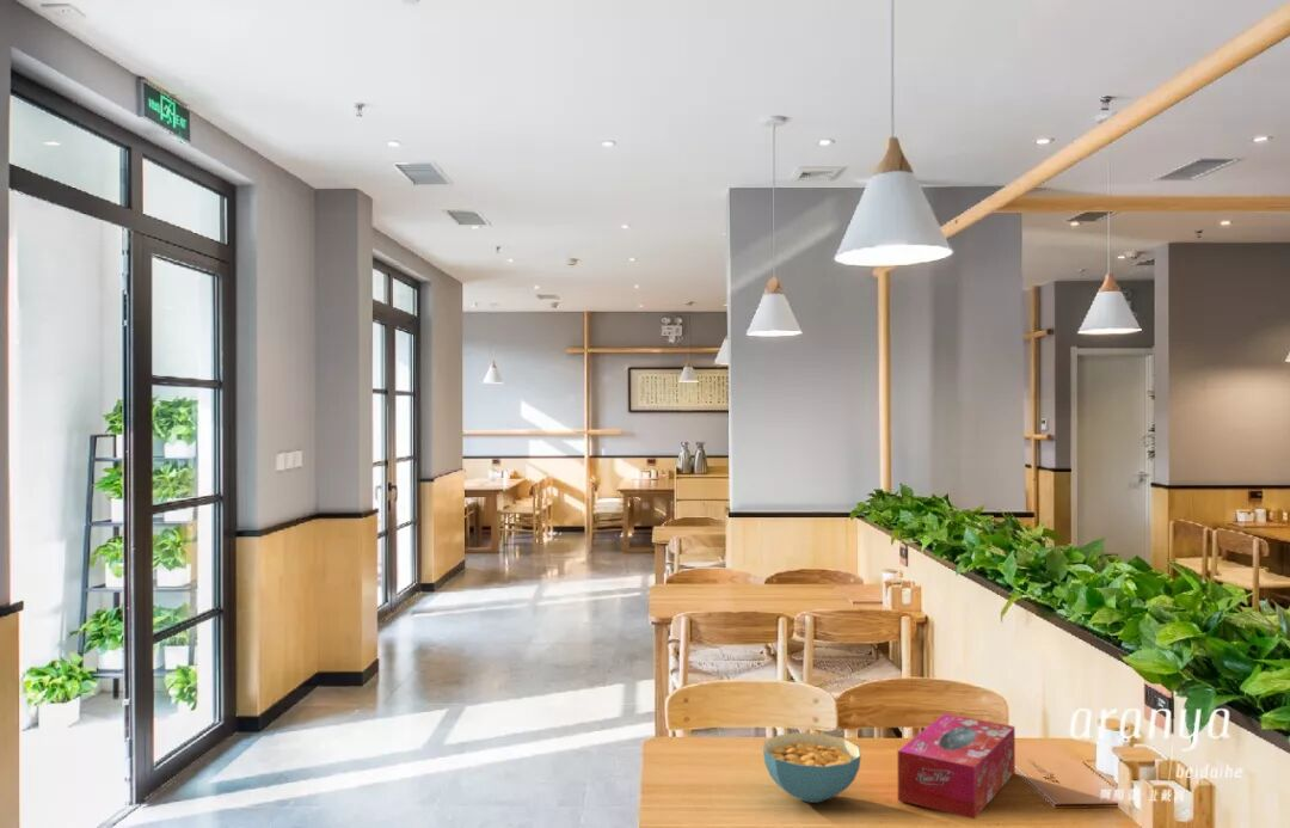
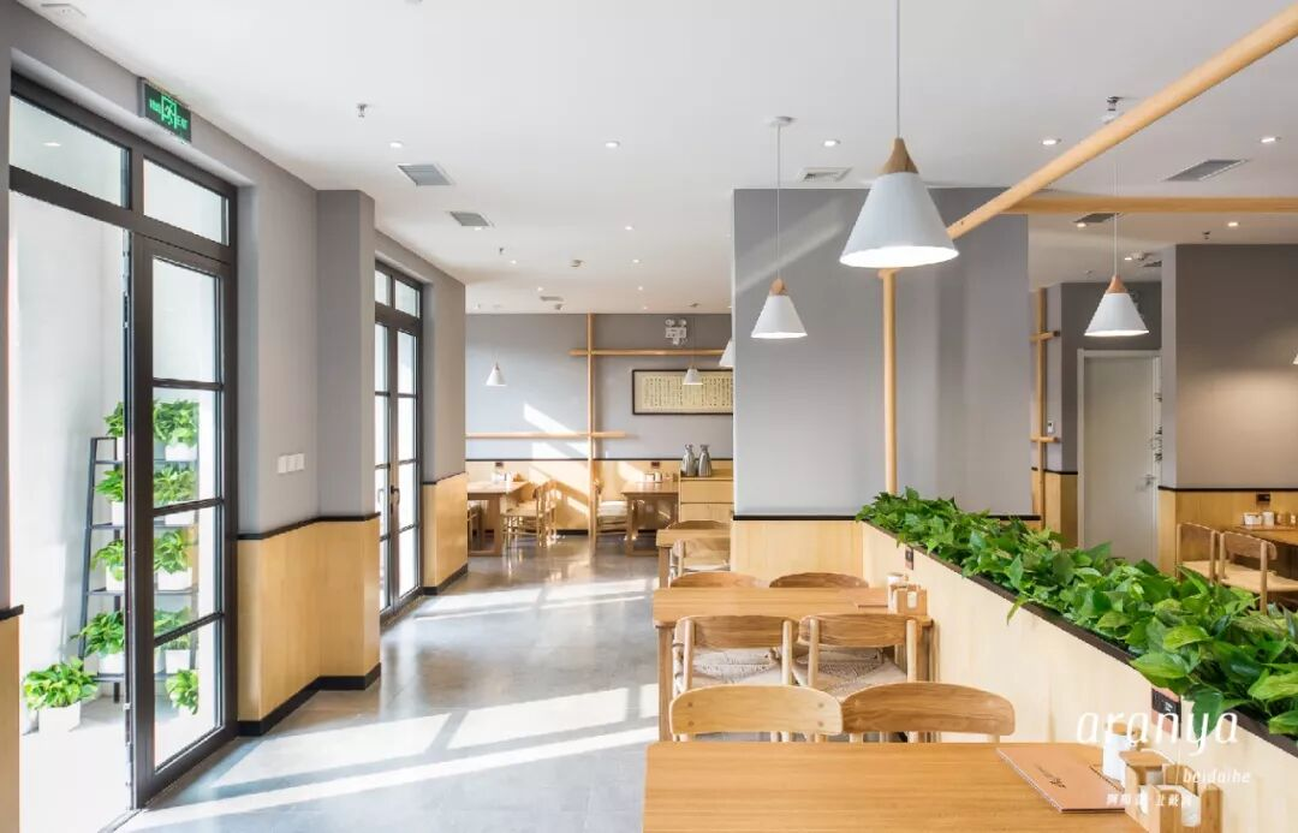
- tissue box [897,712,1016,820]
- cereal bowl [762,731,862,804]
